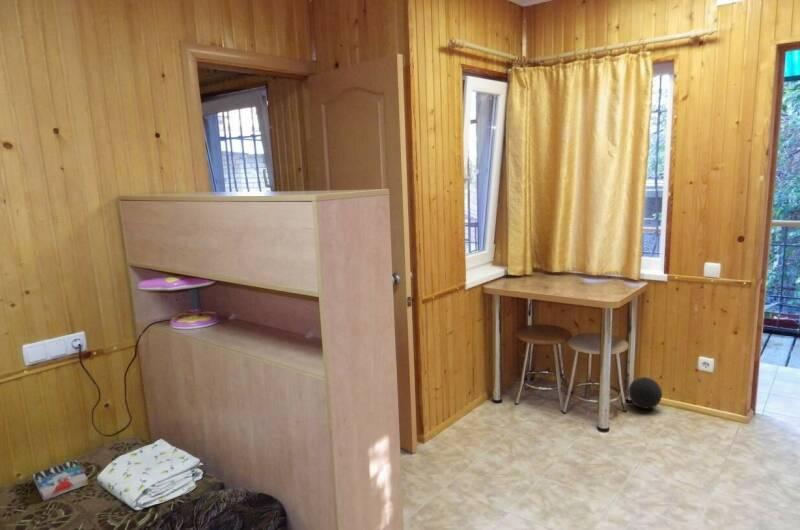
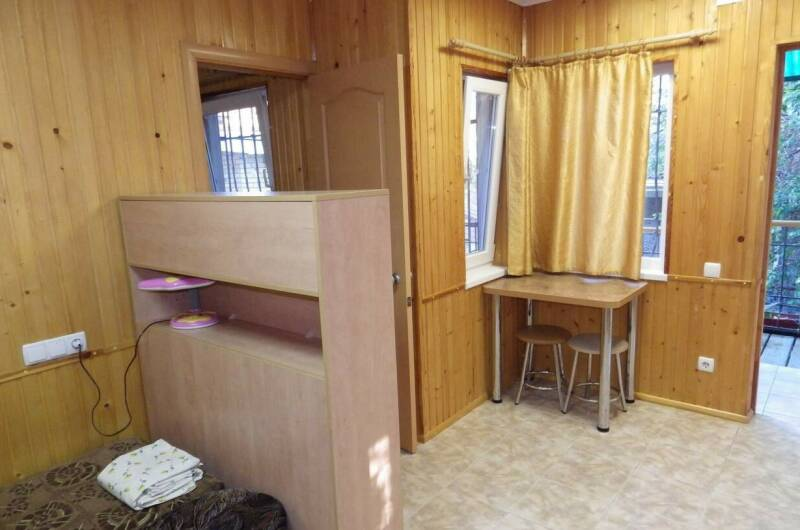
- ball [628,376,663,410]
- book [32,459,89,502]
